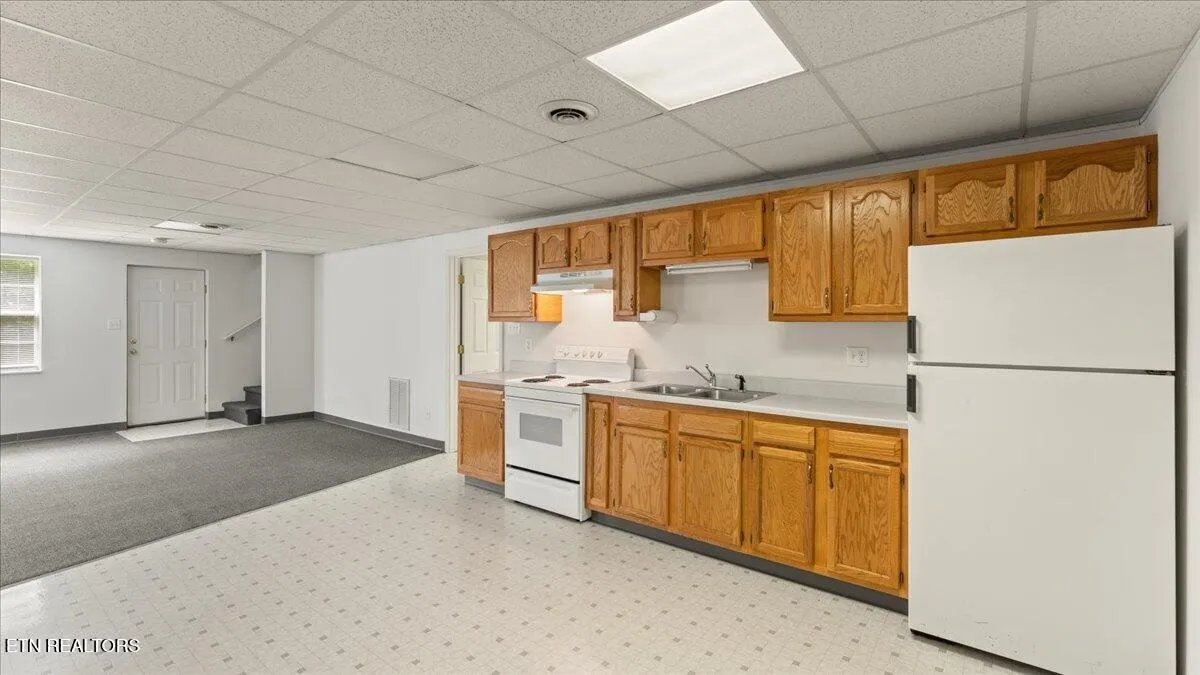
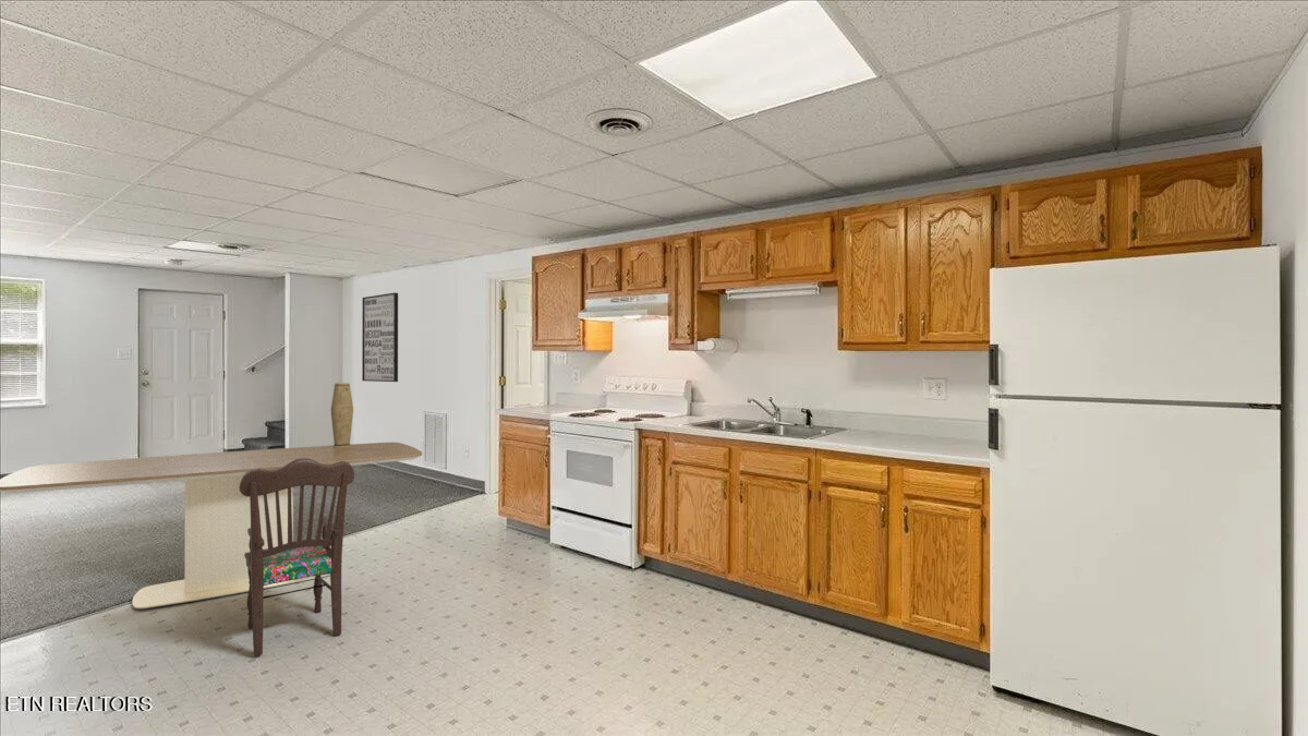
+ vase [329,382,354,448]
+ dining table [0,442,423,610]
+ wall art [361,291,399,383]
+ dining chair [240,458,355,657]
